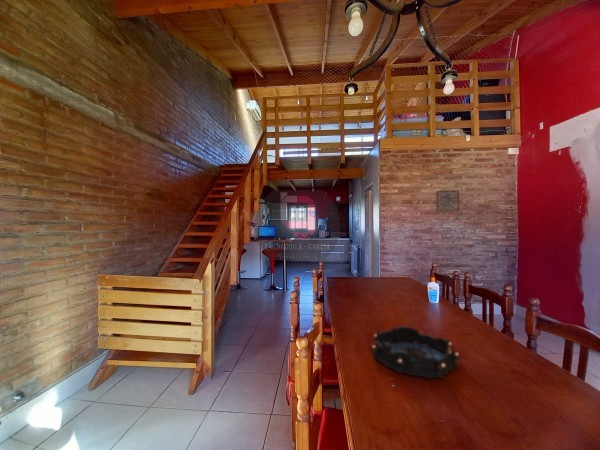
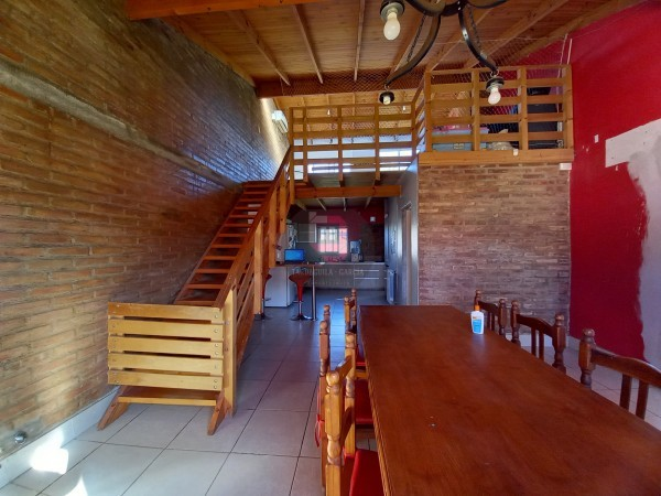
- decorative bowl [371,325,461,380]
- wall art [435,189,460,213]
